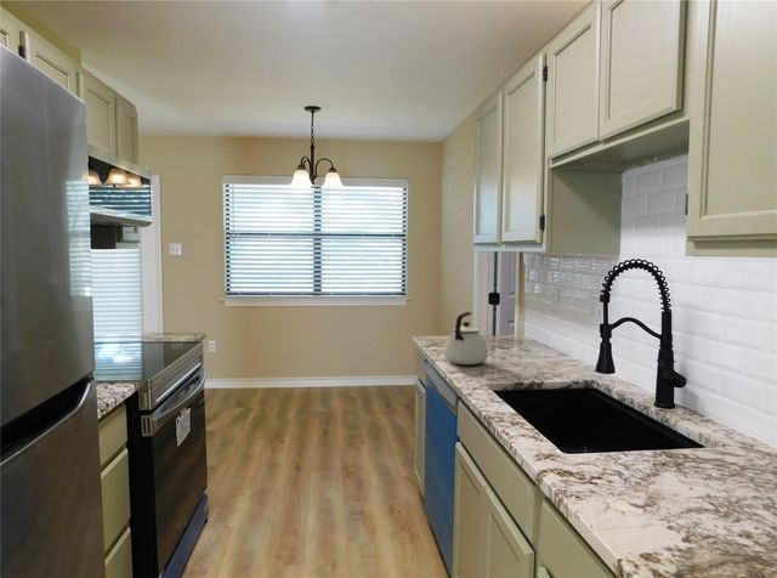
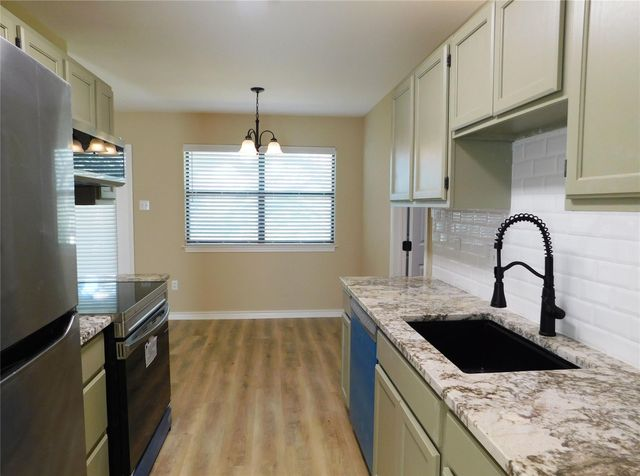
- kettle [443,311,489,365]
